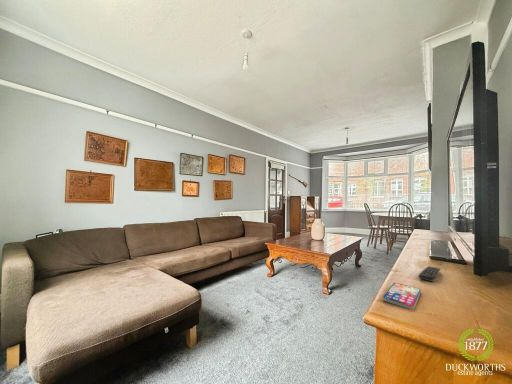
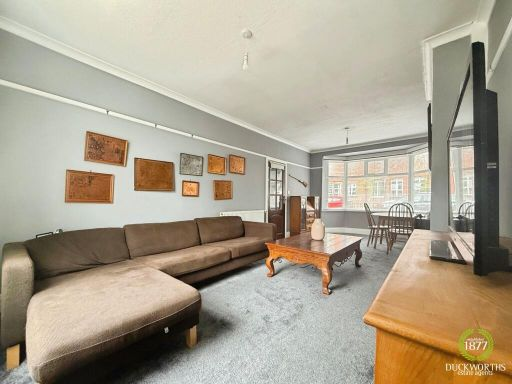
- remote control [418,265,442,283]
- smartphone [382,282,422,310]
